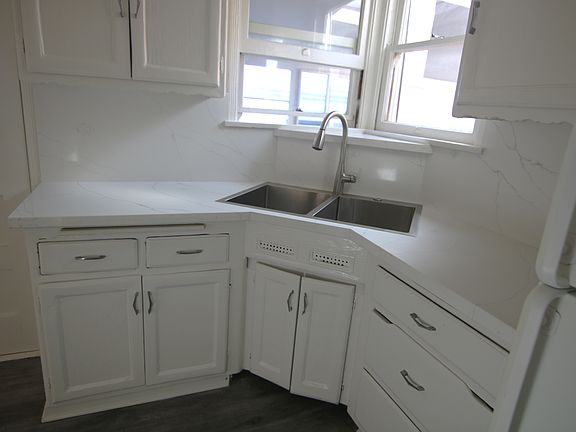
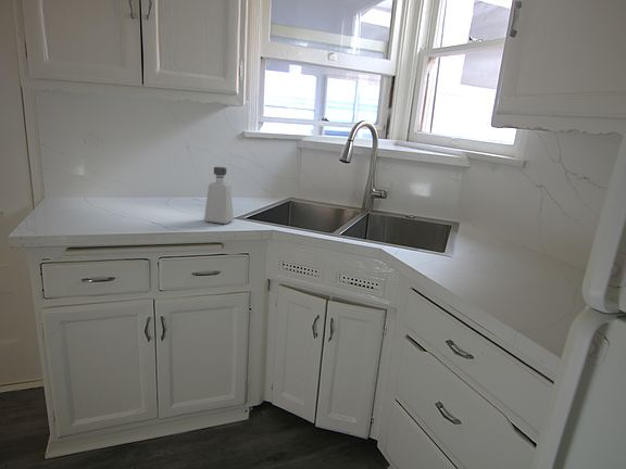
+ soap dispenser [203,166,235,225]
